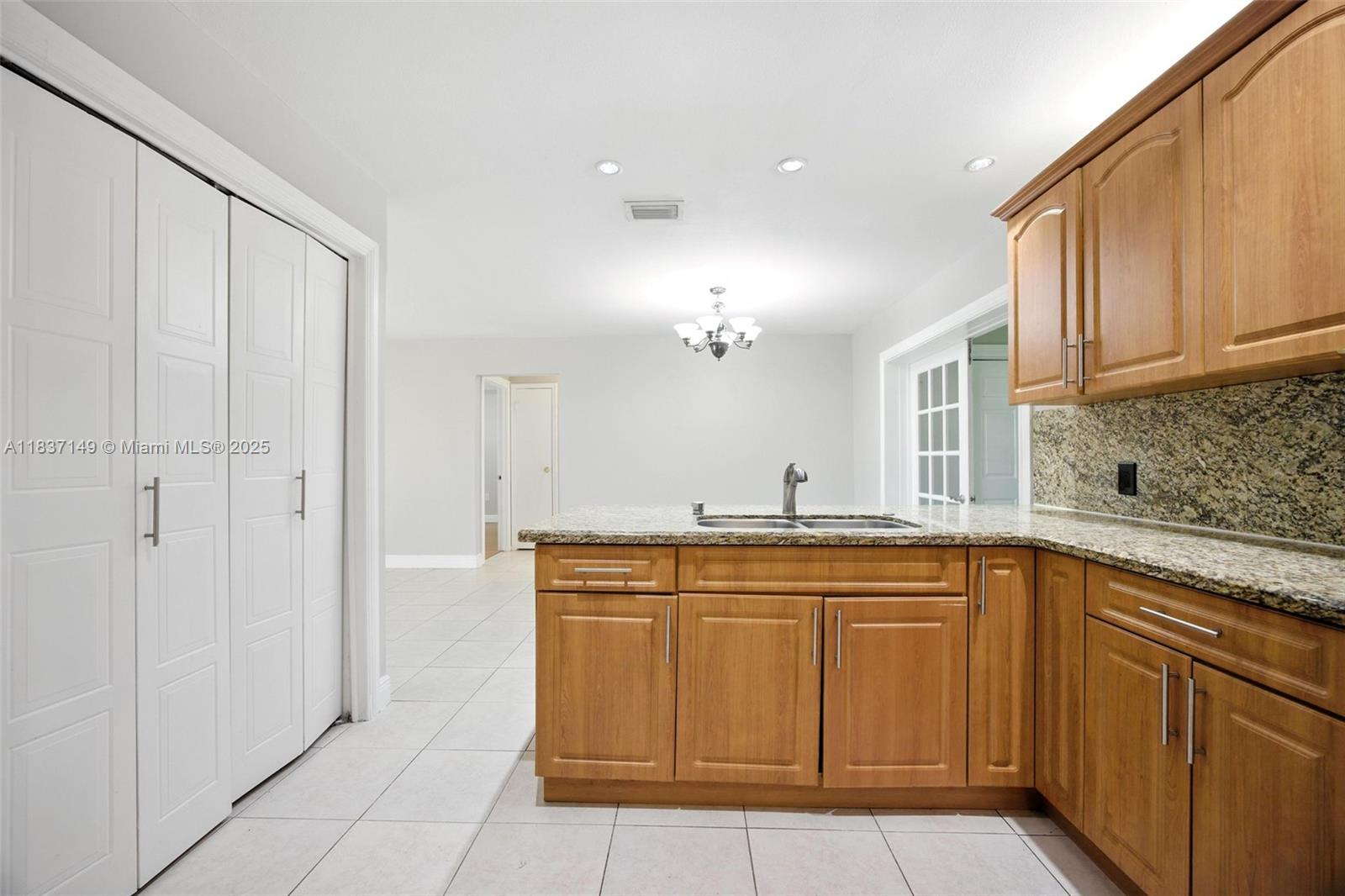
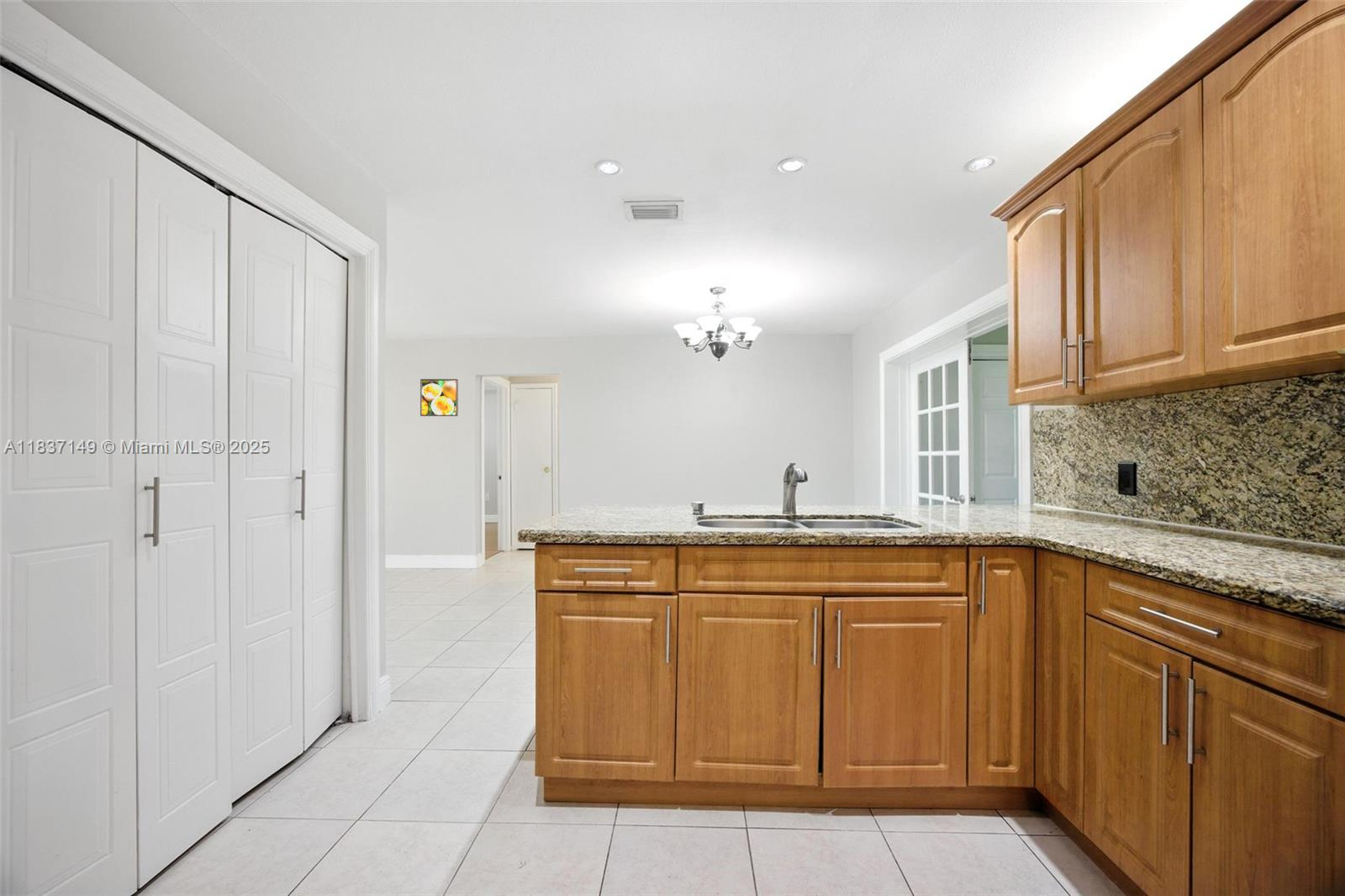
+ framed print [419,378,459,417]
